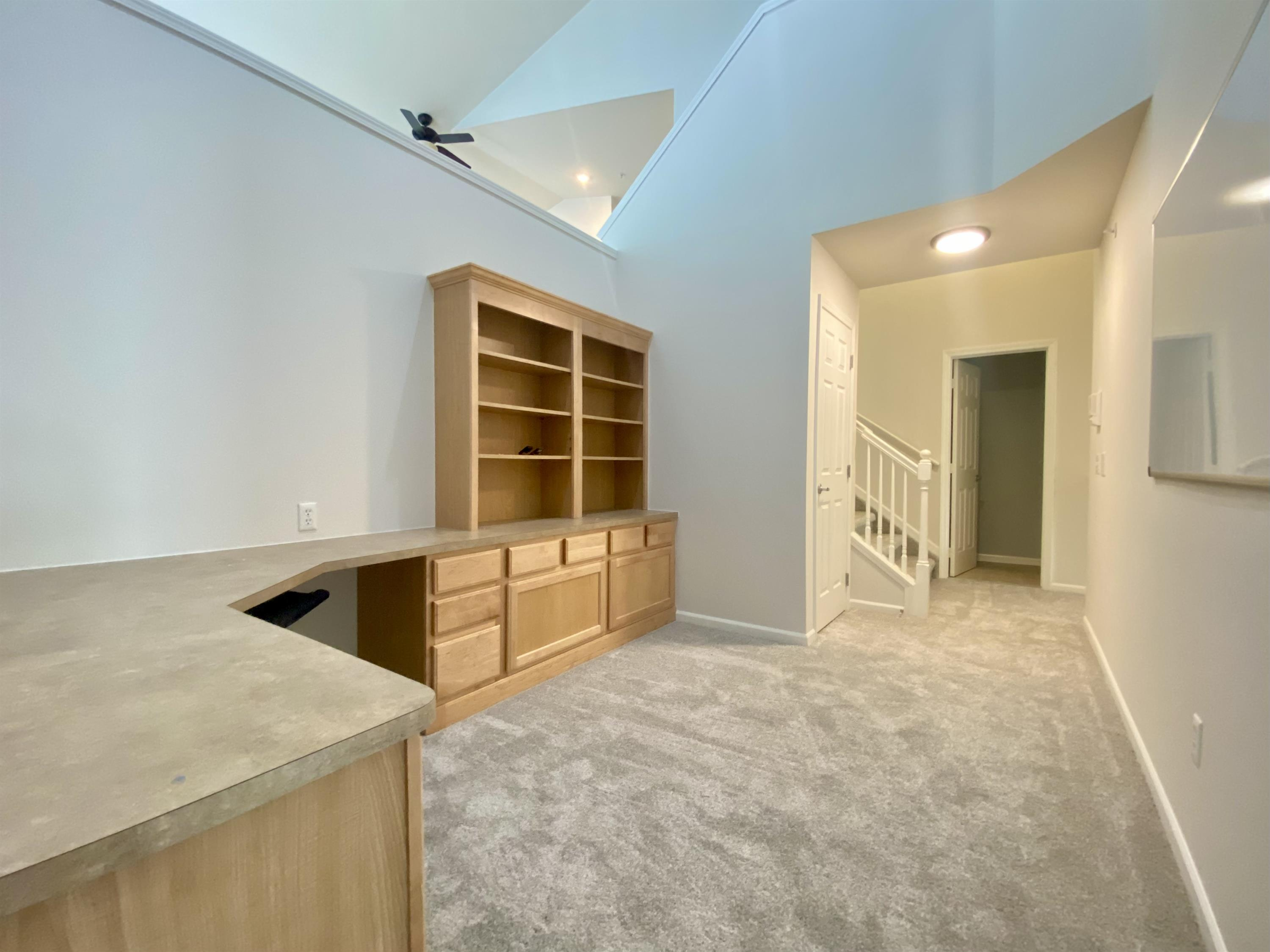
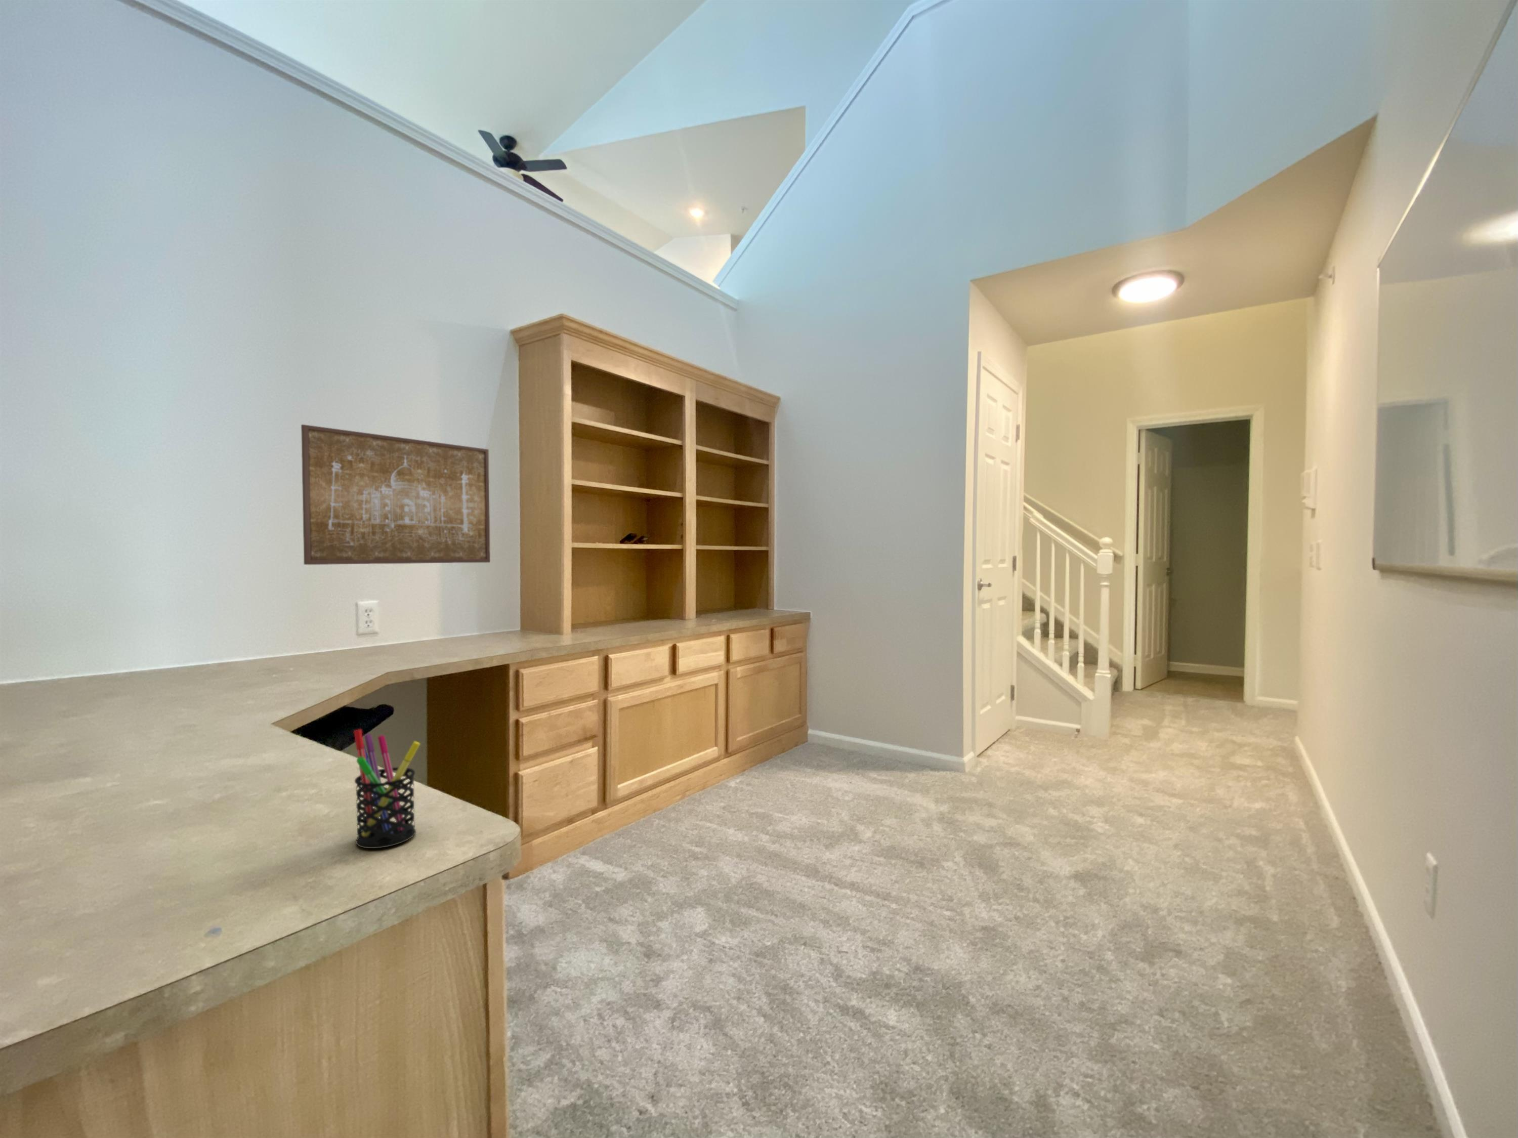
+ pen holder [353,729,421,849]
+ wall art [300,424,491,565]
